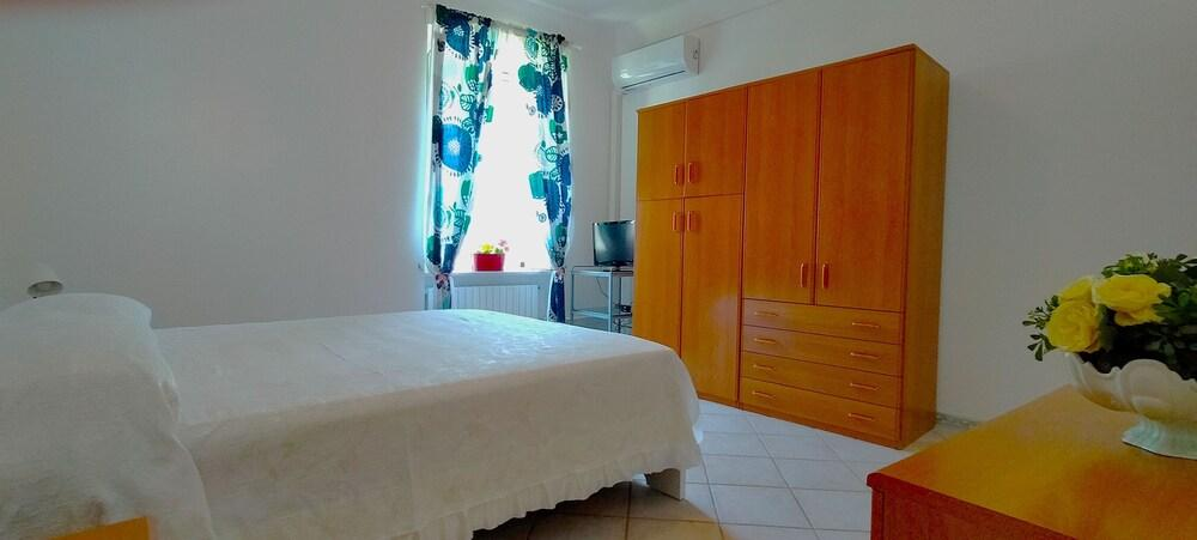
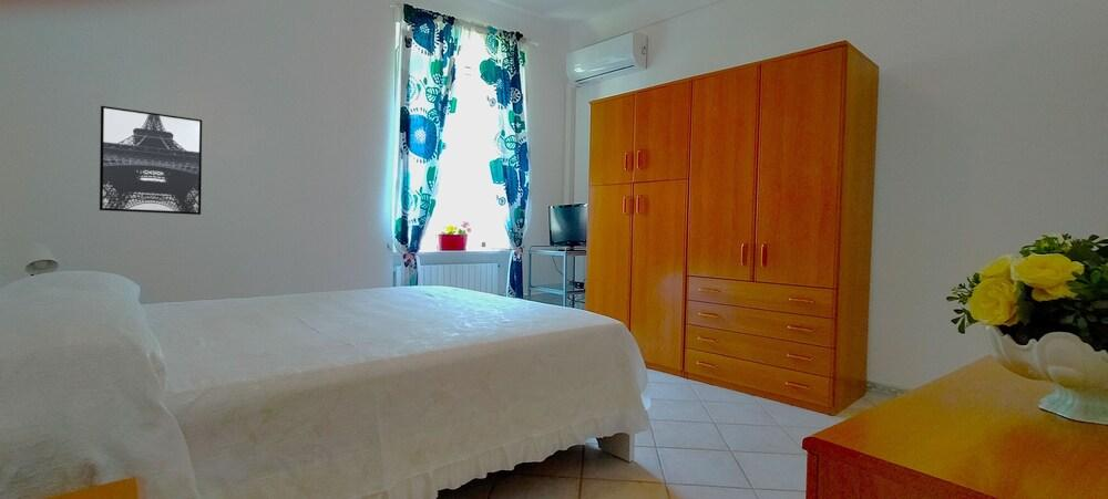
+ wall art [99,105,203,216]
